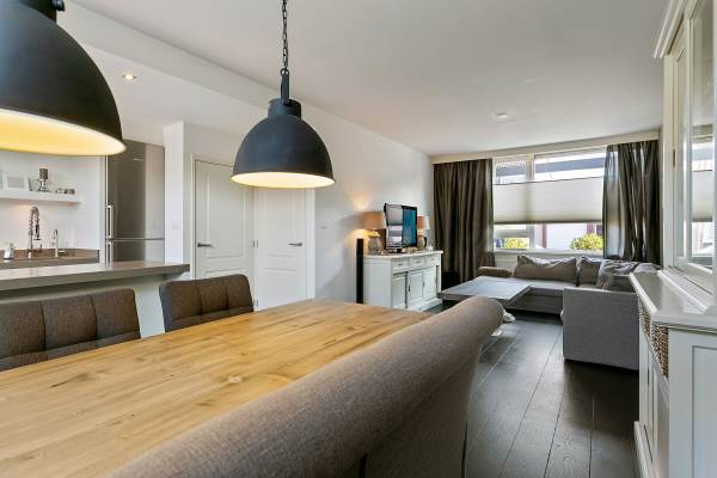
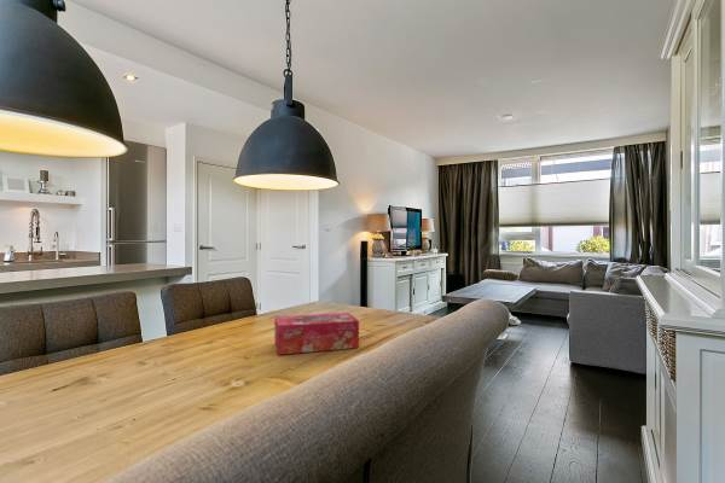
+ tissue box [273,312,360,356]
